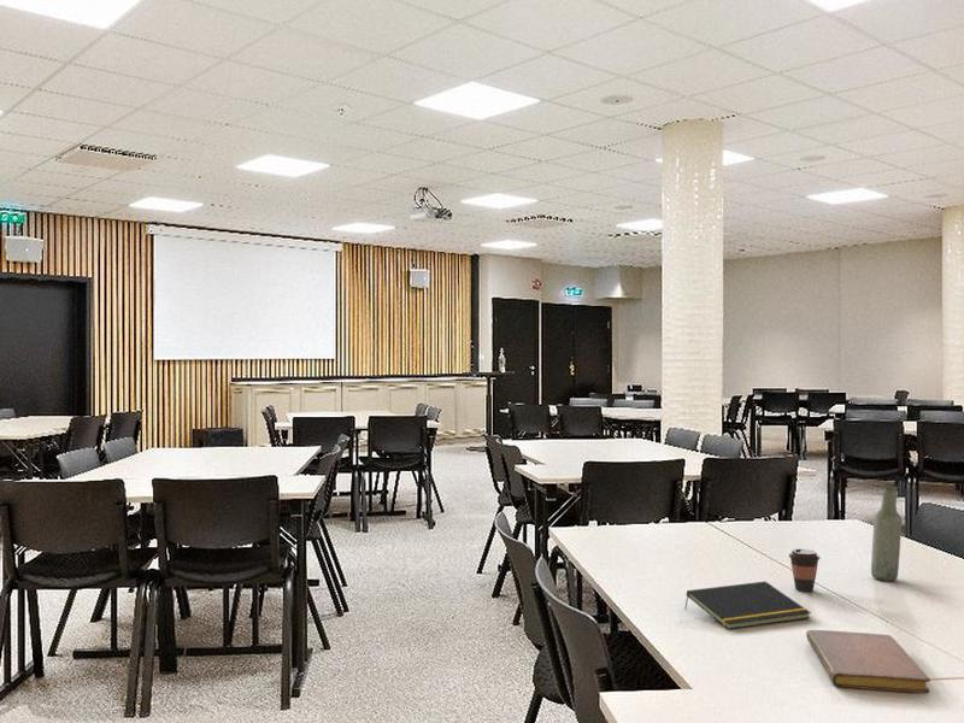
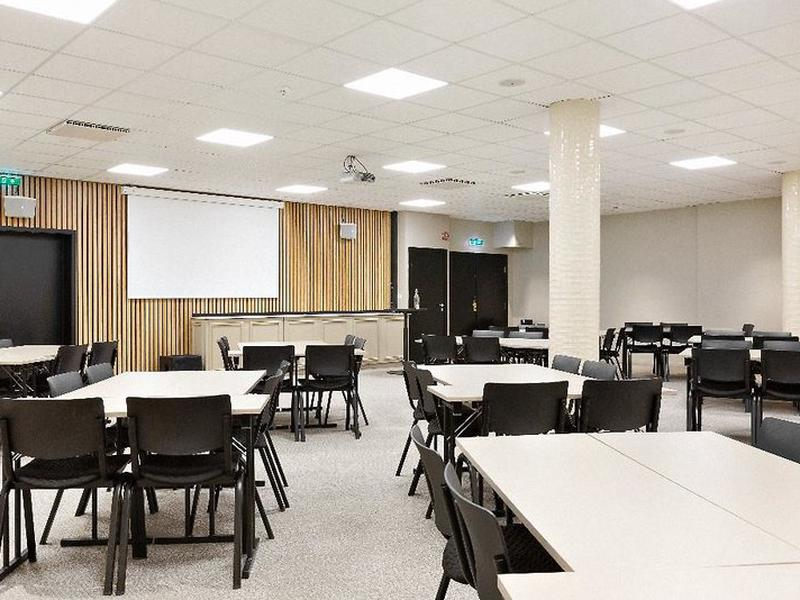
- coffee cup [788,548,822,593]
- notebook [805,629,931,694]
- bottle [870,487,903,582]
- notepad [683,581,812,630]
